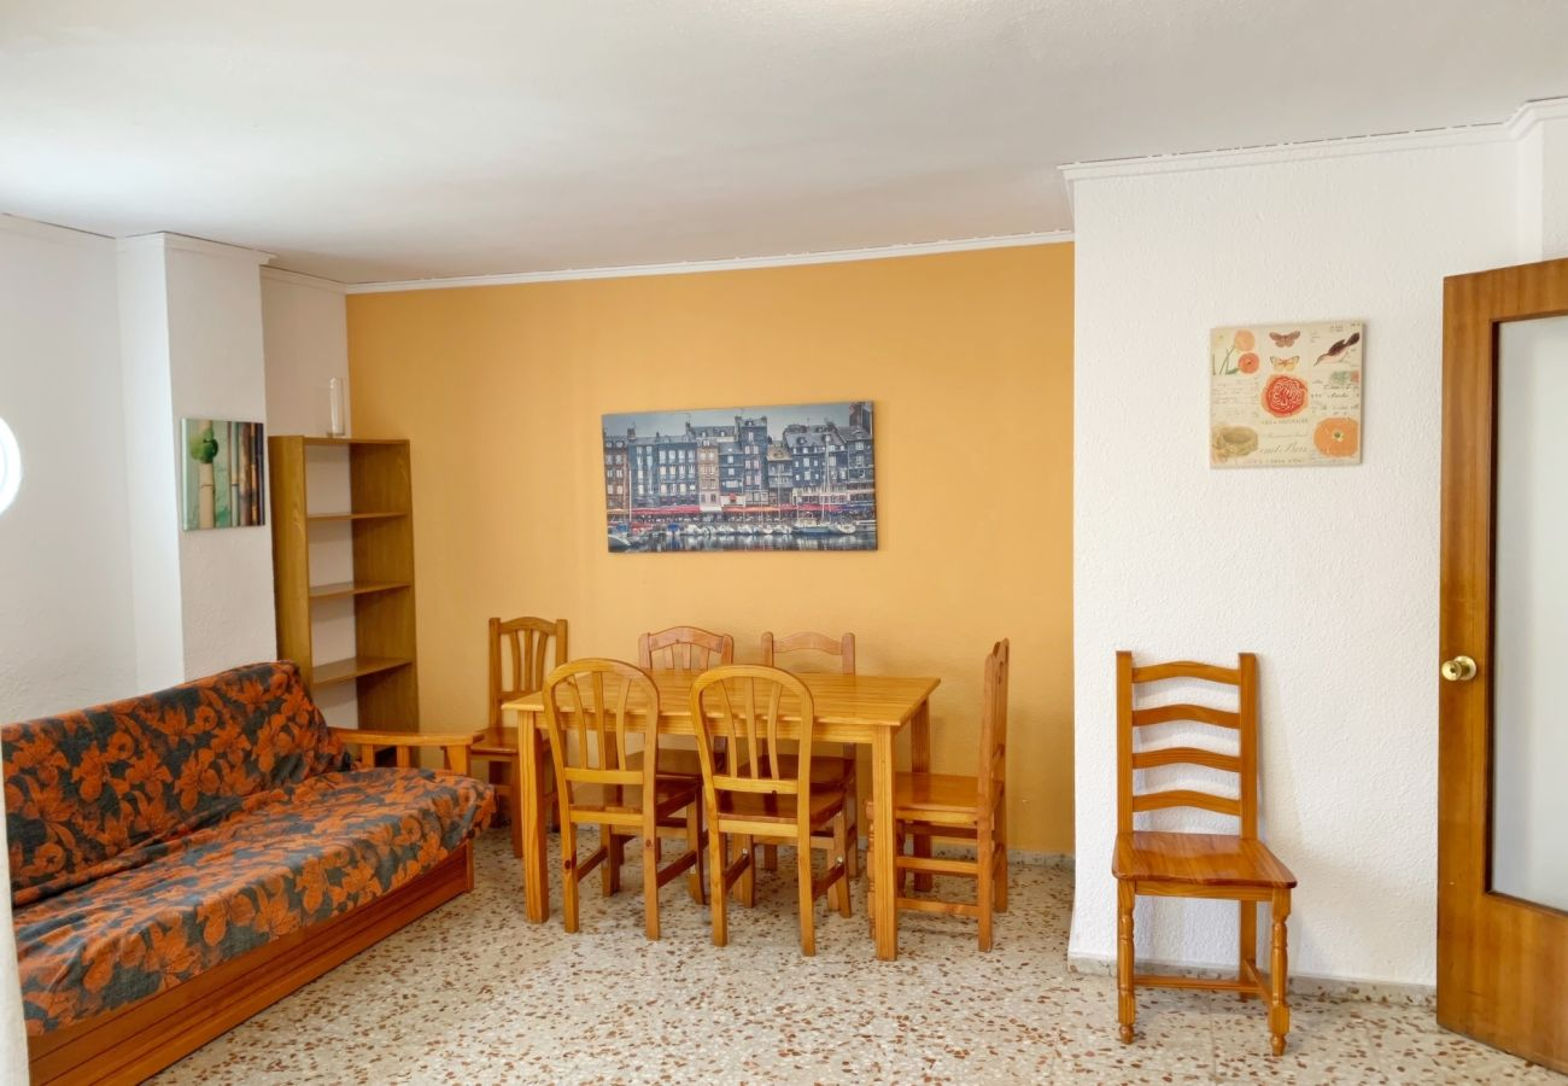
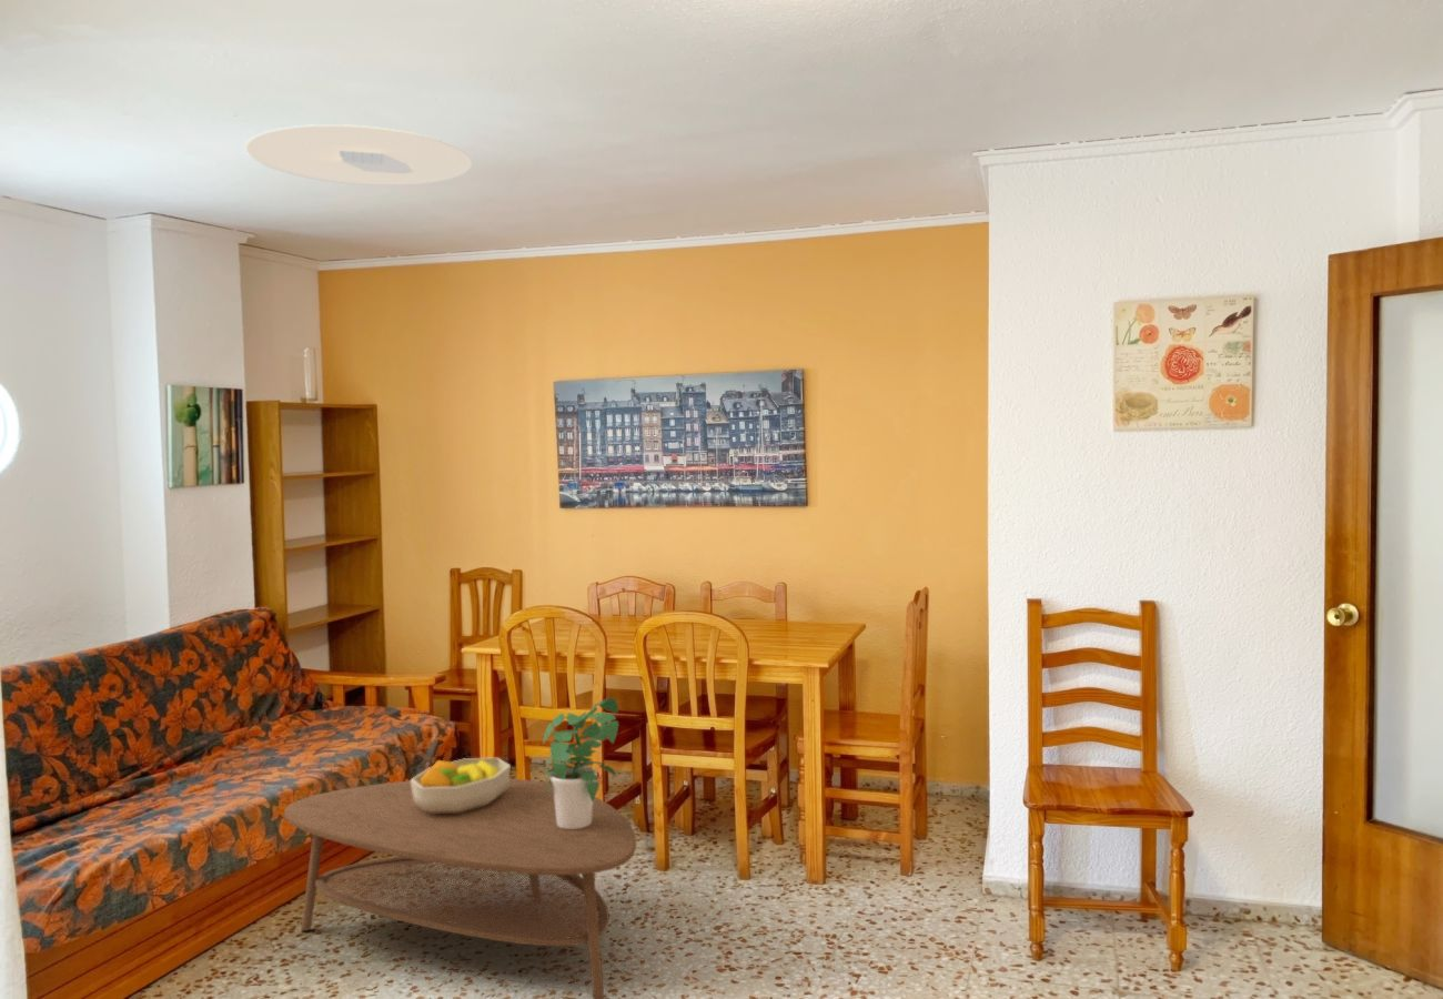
+ coffee table [283,777,637,999]
+ fruit bowl [410,757,512,814]
+ ceiling light [244,123,473,186]
+ potted plant [542,697,619,829]
